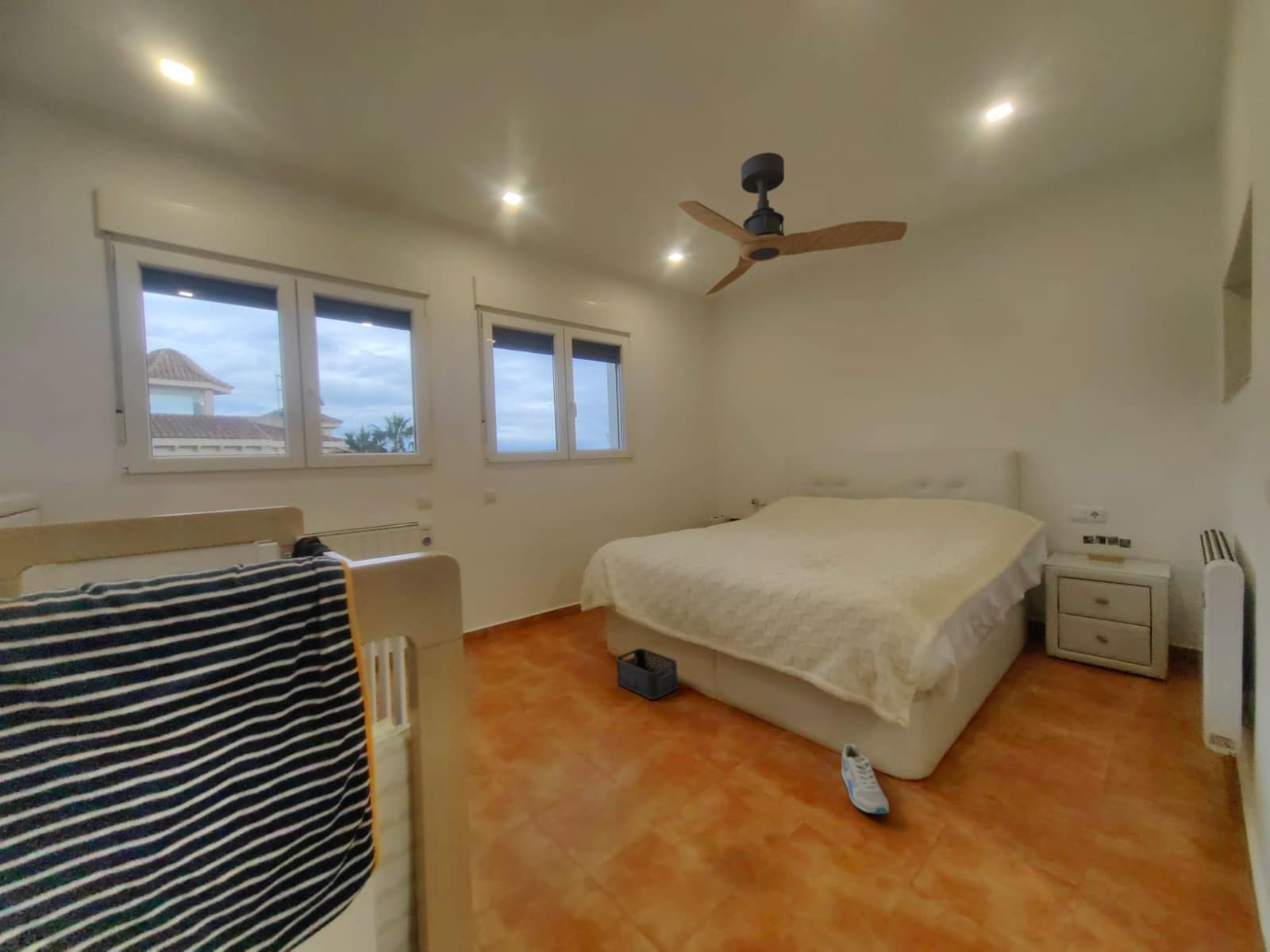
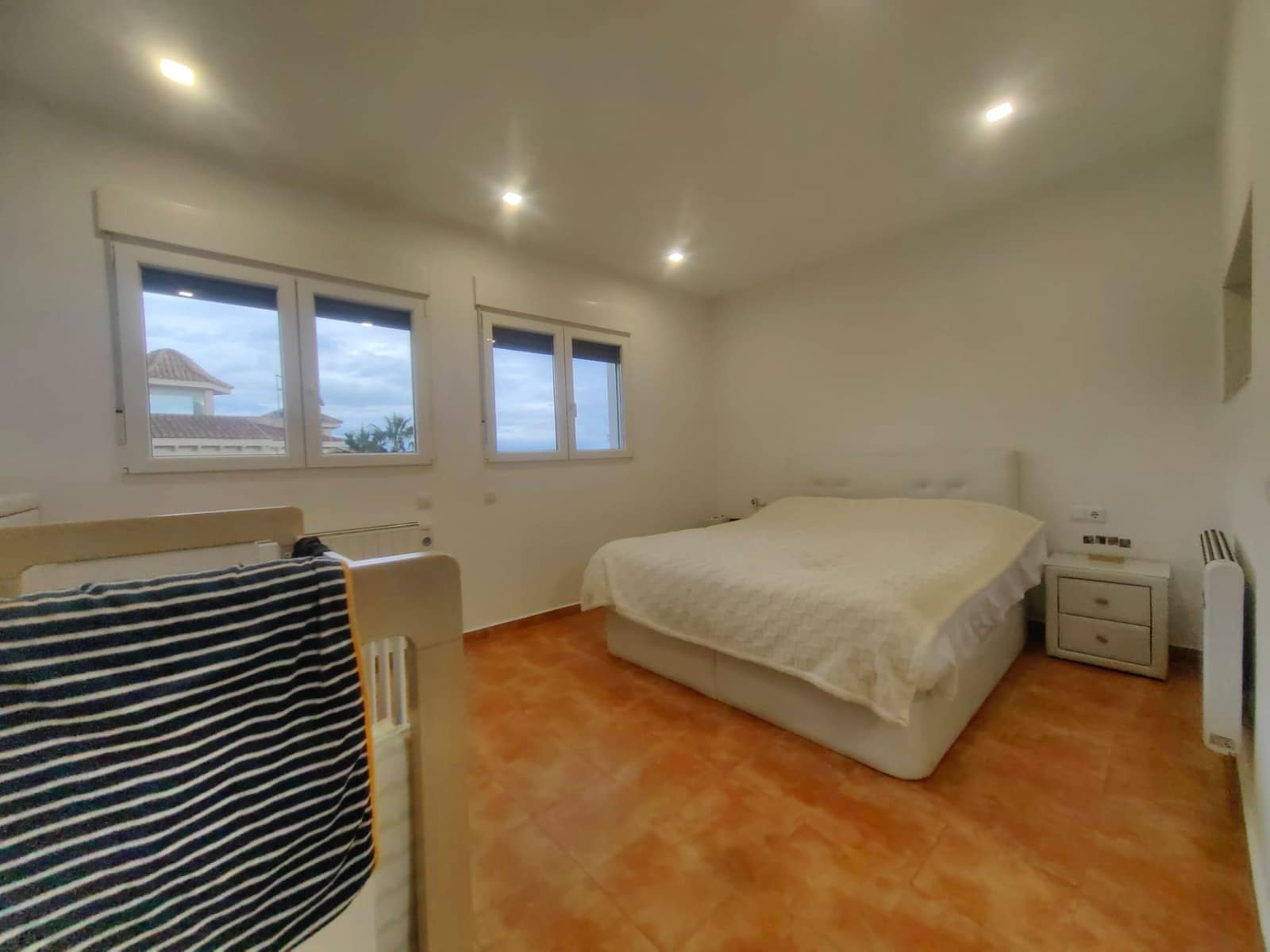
- sneaker [841,743,890,815]
- storage bin [615,647,679,700]
- ceiling fan [676,152,908,297]
